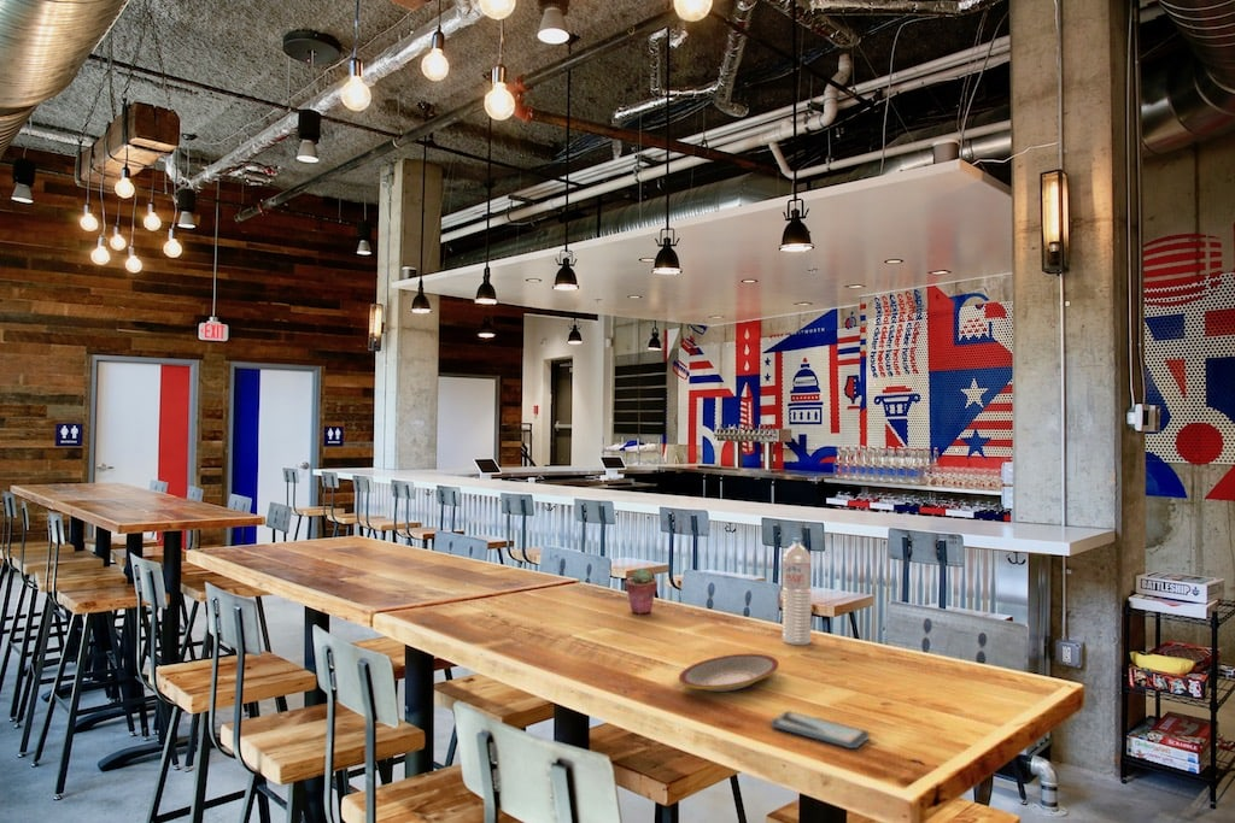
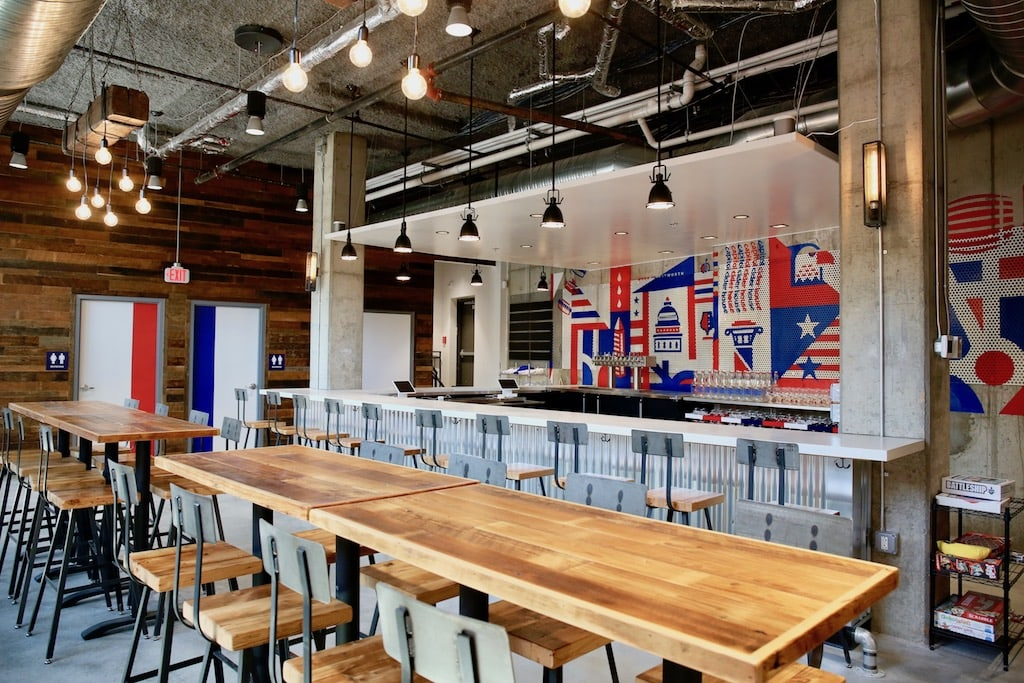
- plate [678,653,780,693]
- water bottle [782,537,813,646]
- potted succulent [624,568,659,615]
- smartphone [769,710,871,749]
